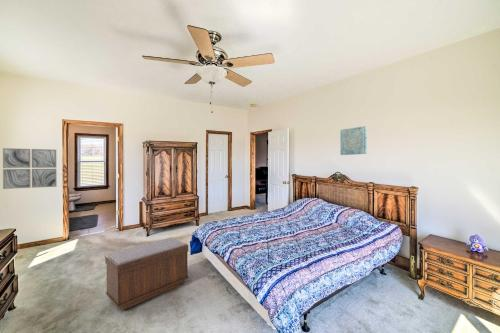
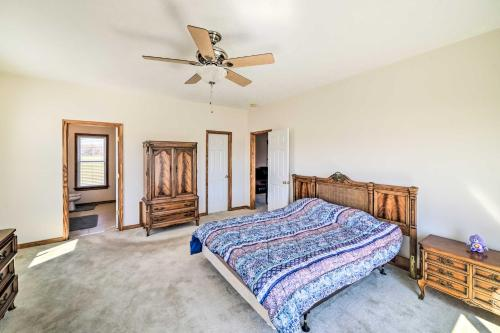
- wall art [339,125,368,156]
- bench [104,237,190,311]
- wall art [2,147,58,190]
